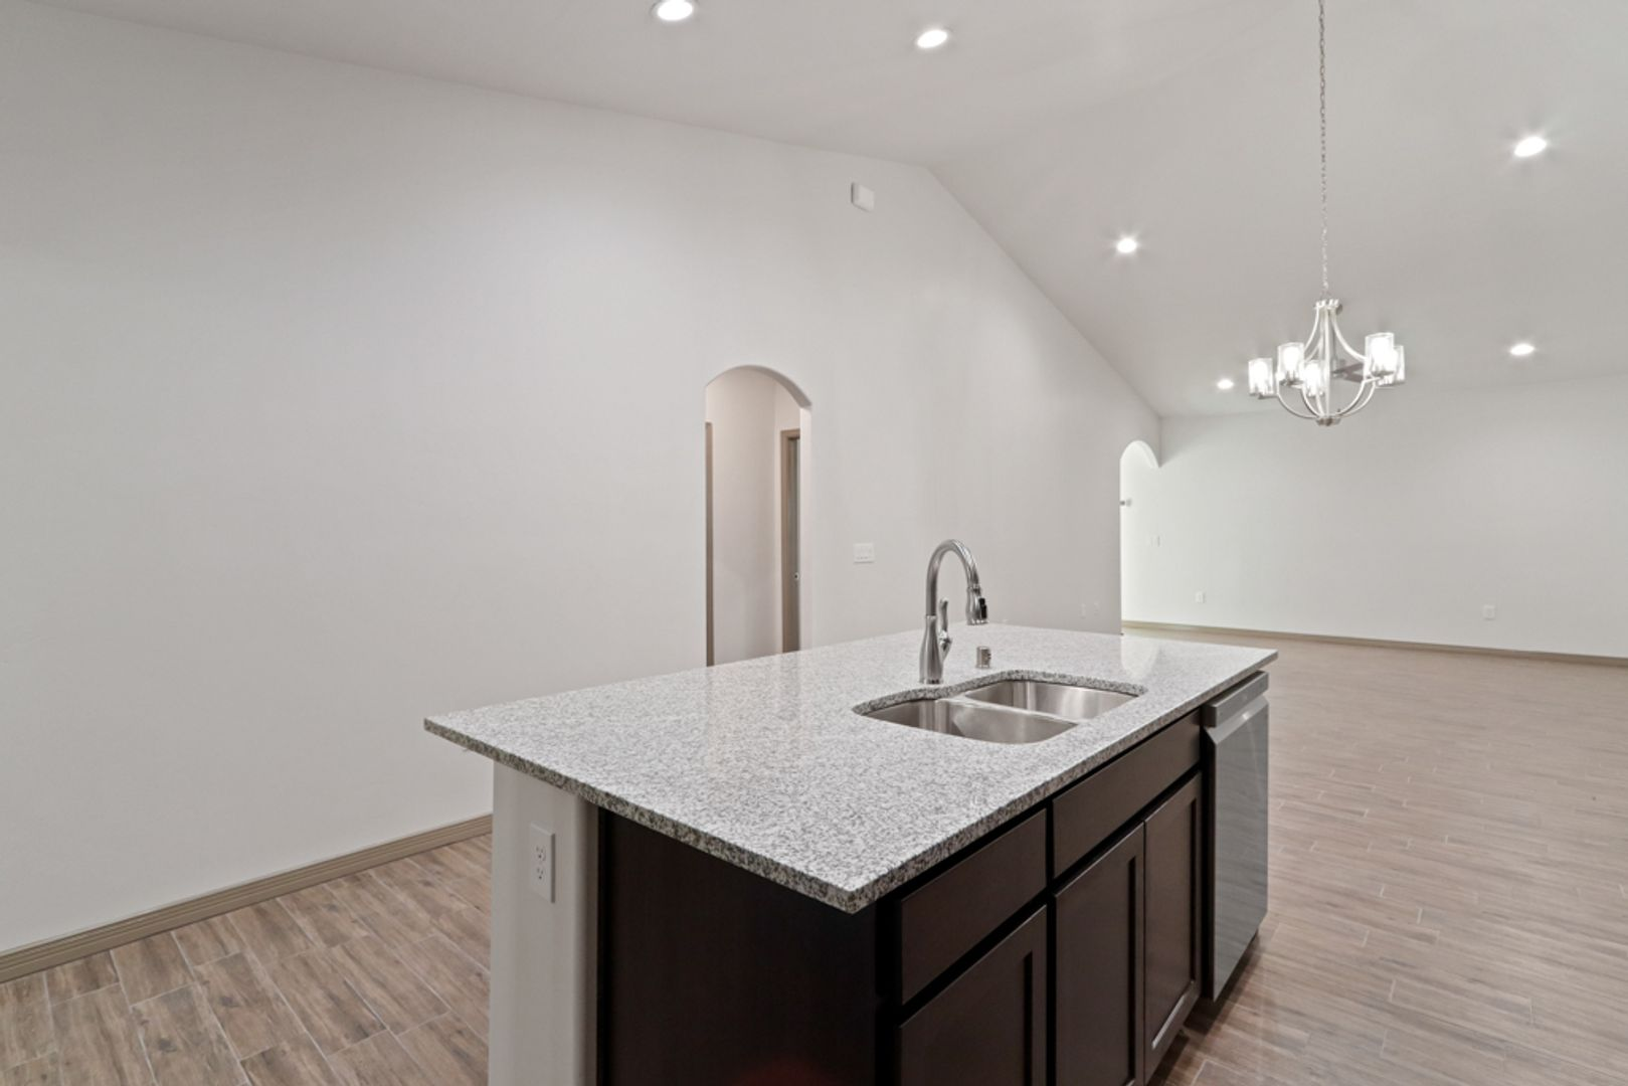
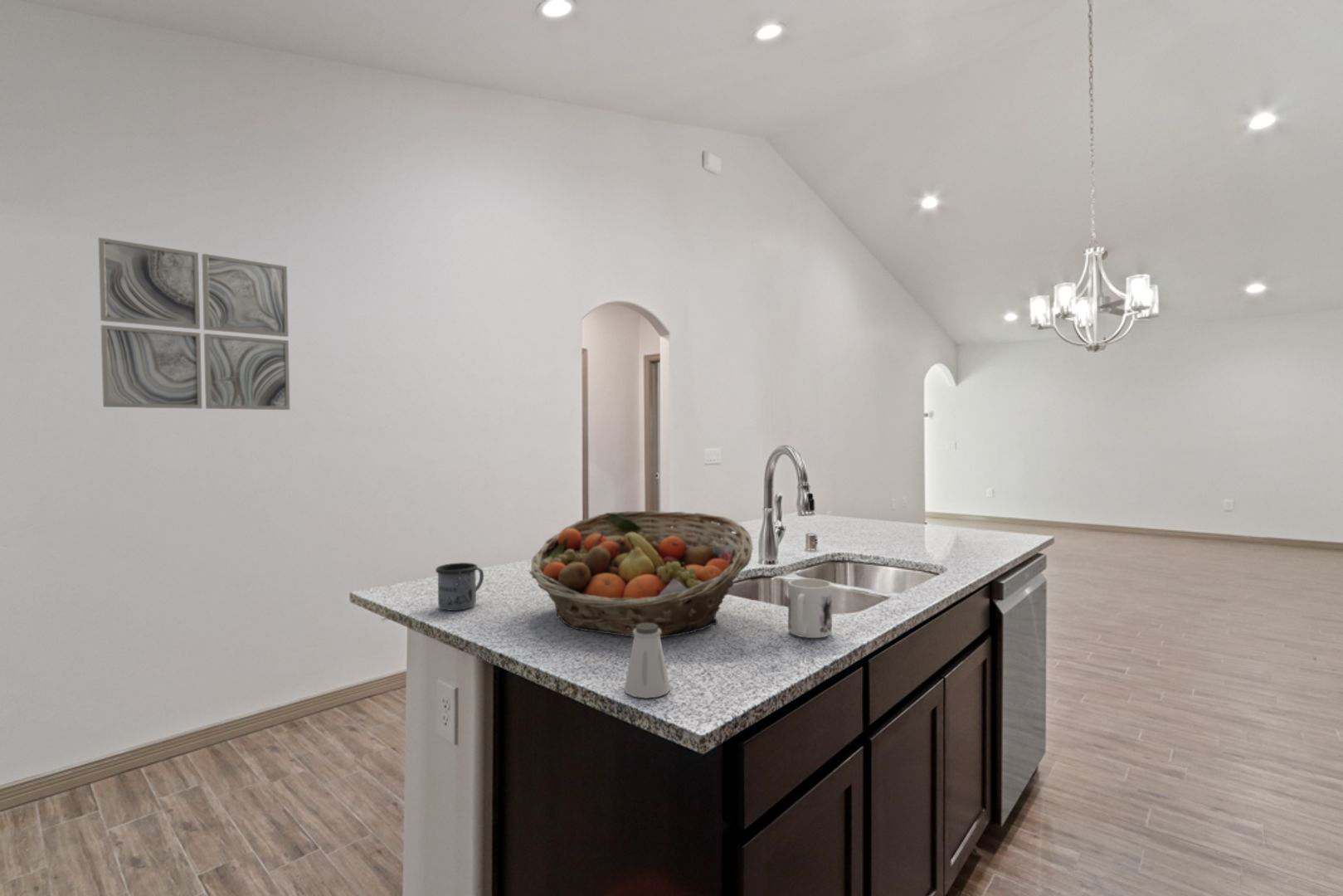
+ saltshaker [624,623,671,699]
+ mug [435,562,484,611]
+ fruit basket [528,510,753,639]
+ wall art [97,236,290,411]
+ mug [787,577,833,639]
